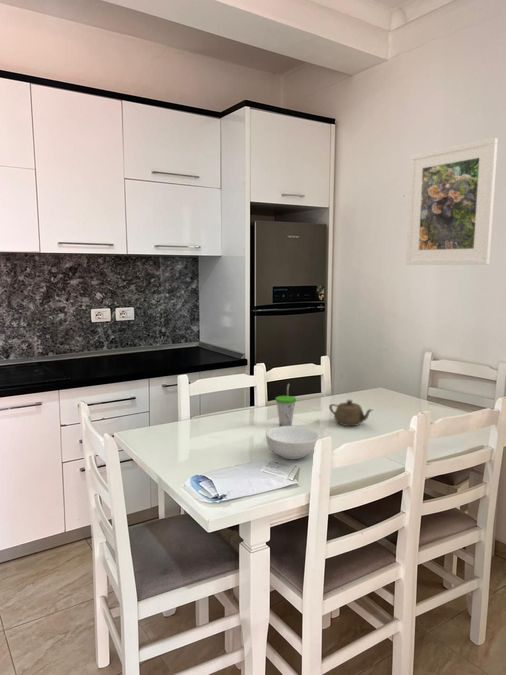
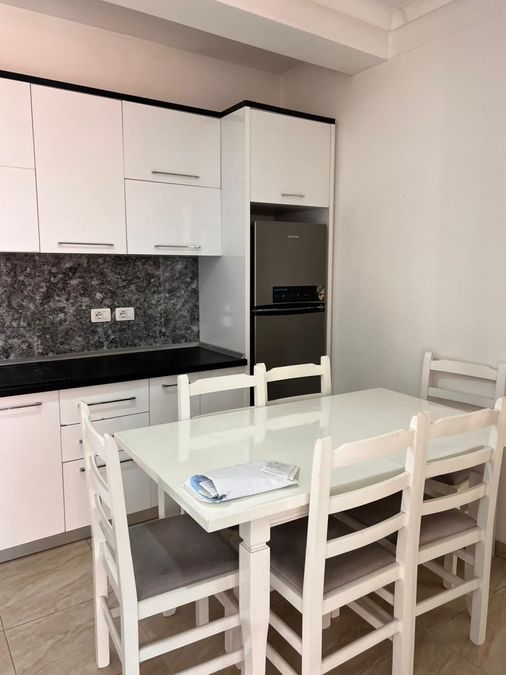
- cup [275,383,297,427]
- teapot [328,399,374,427]
- cereal bowl [265,425,320,460]
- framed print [405,137,499,266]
